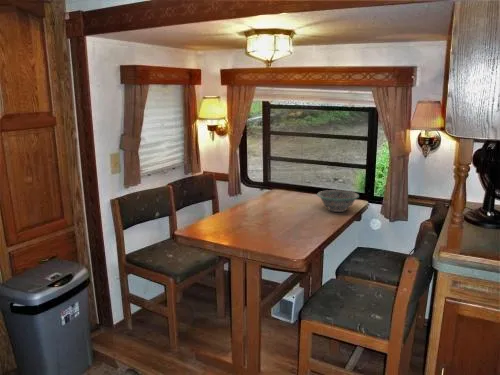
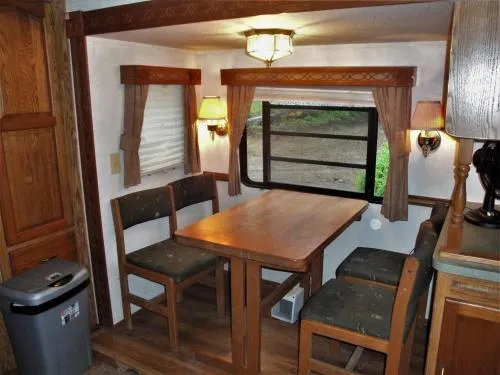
- decorative bowl [316,189,360,213]
